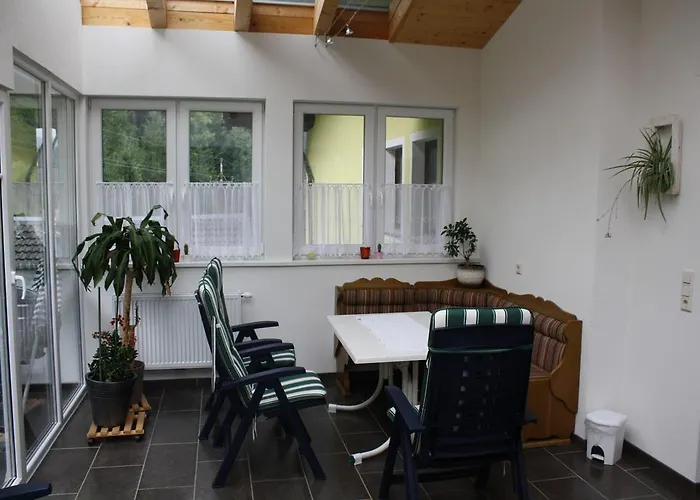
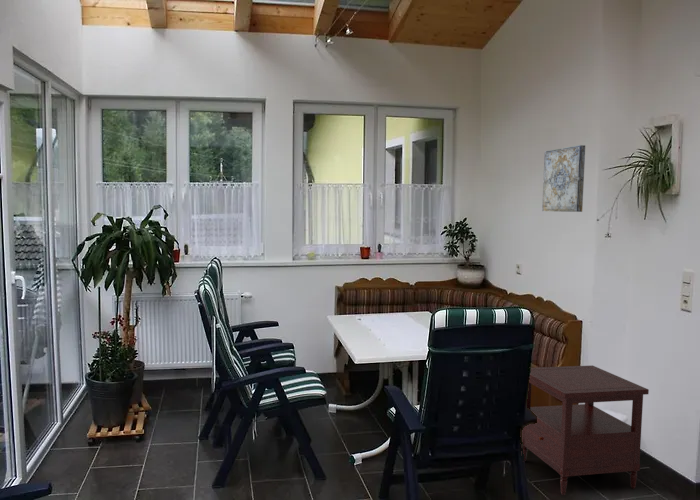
+ side table [522,364,650,496]
+ wall art [541,144,586,213]
